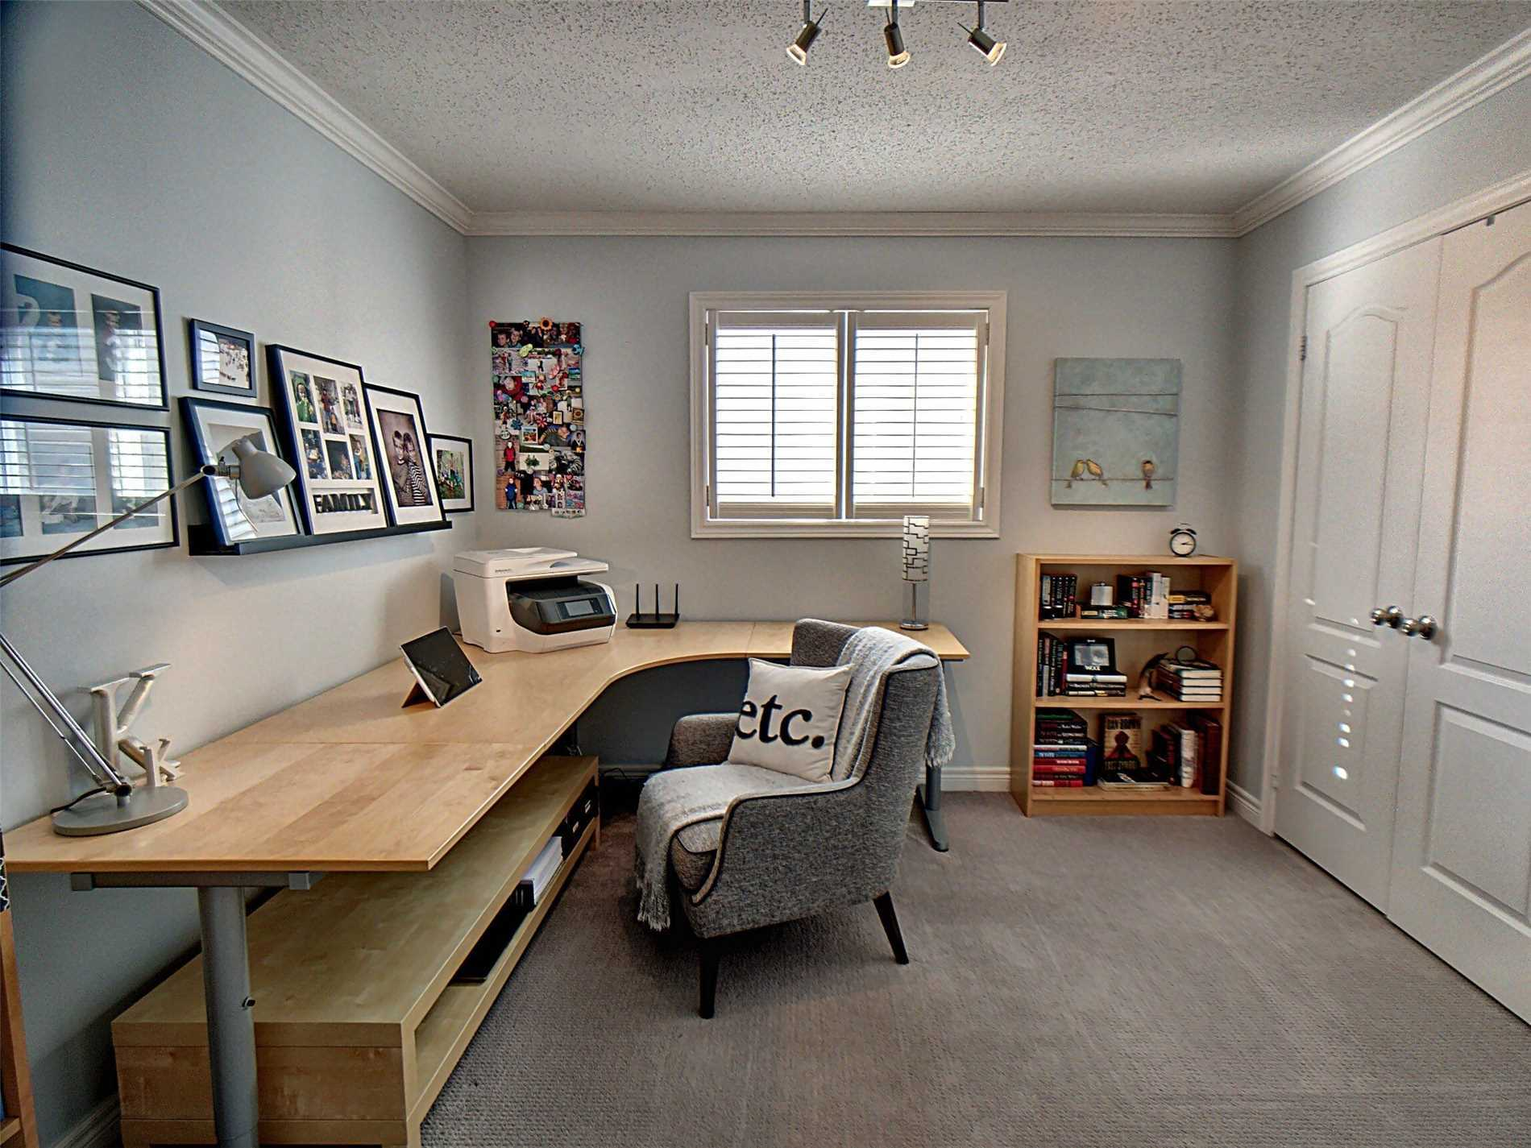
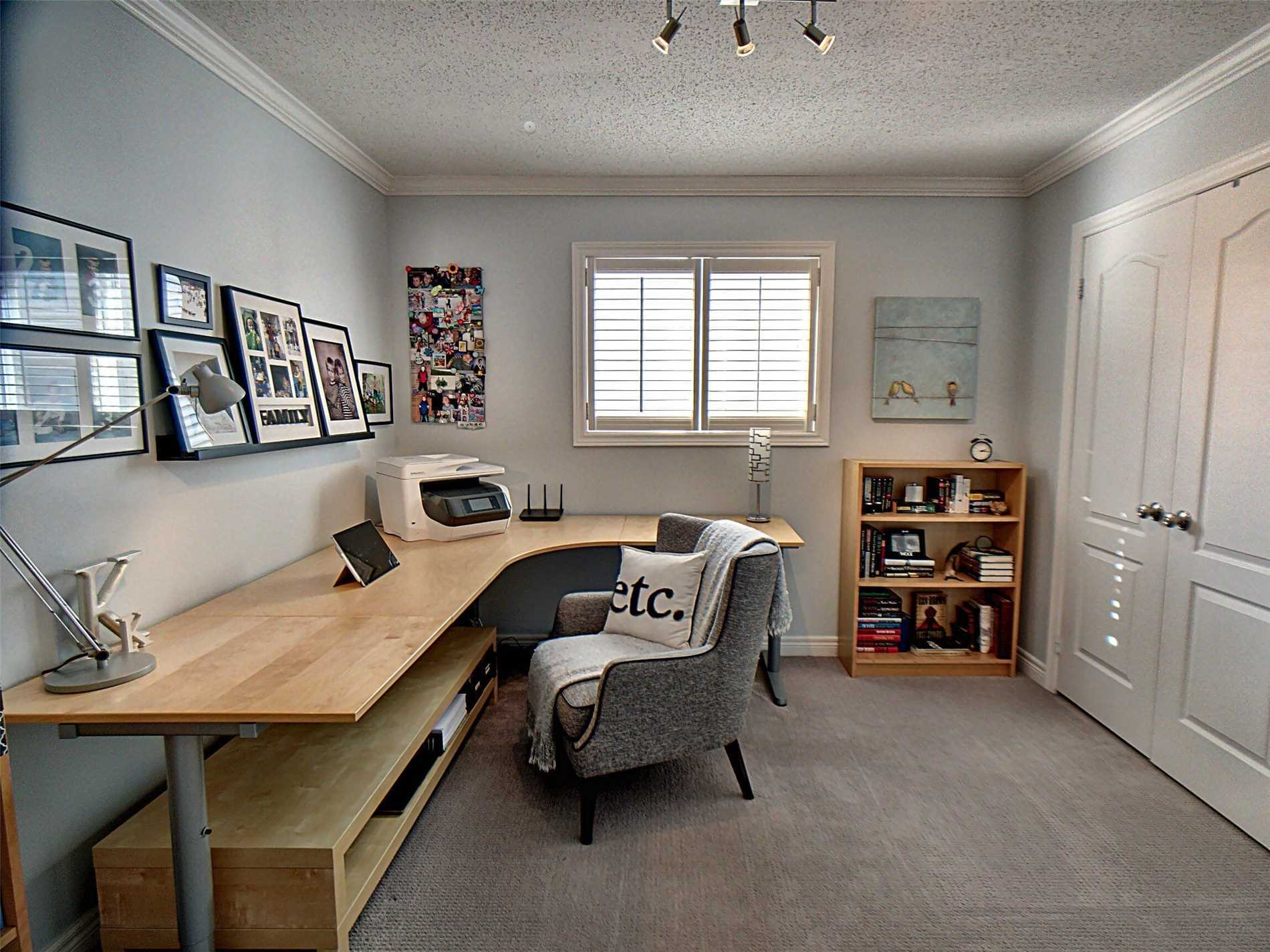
+ smoke detector [523,121,537,135]
